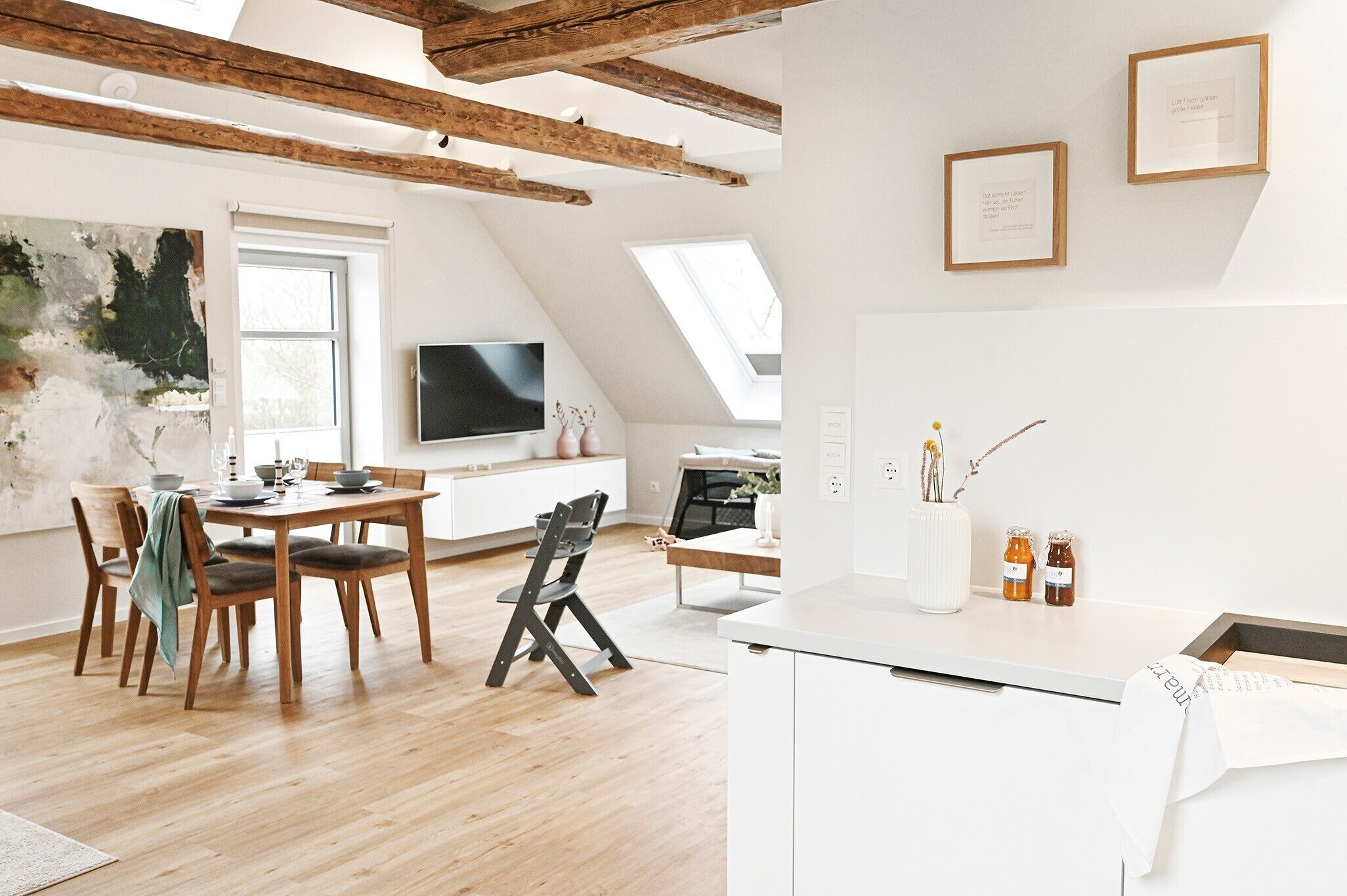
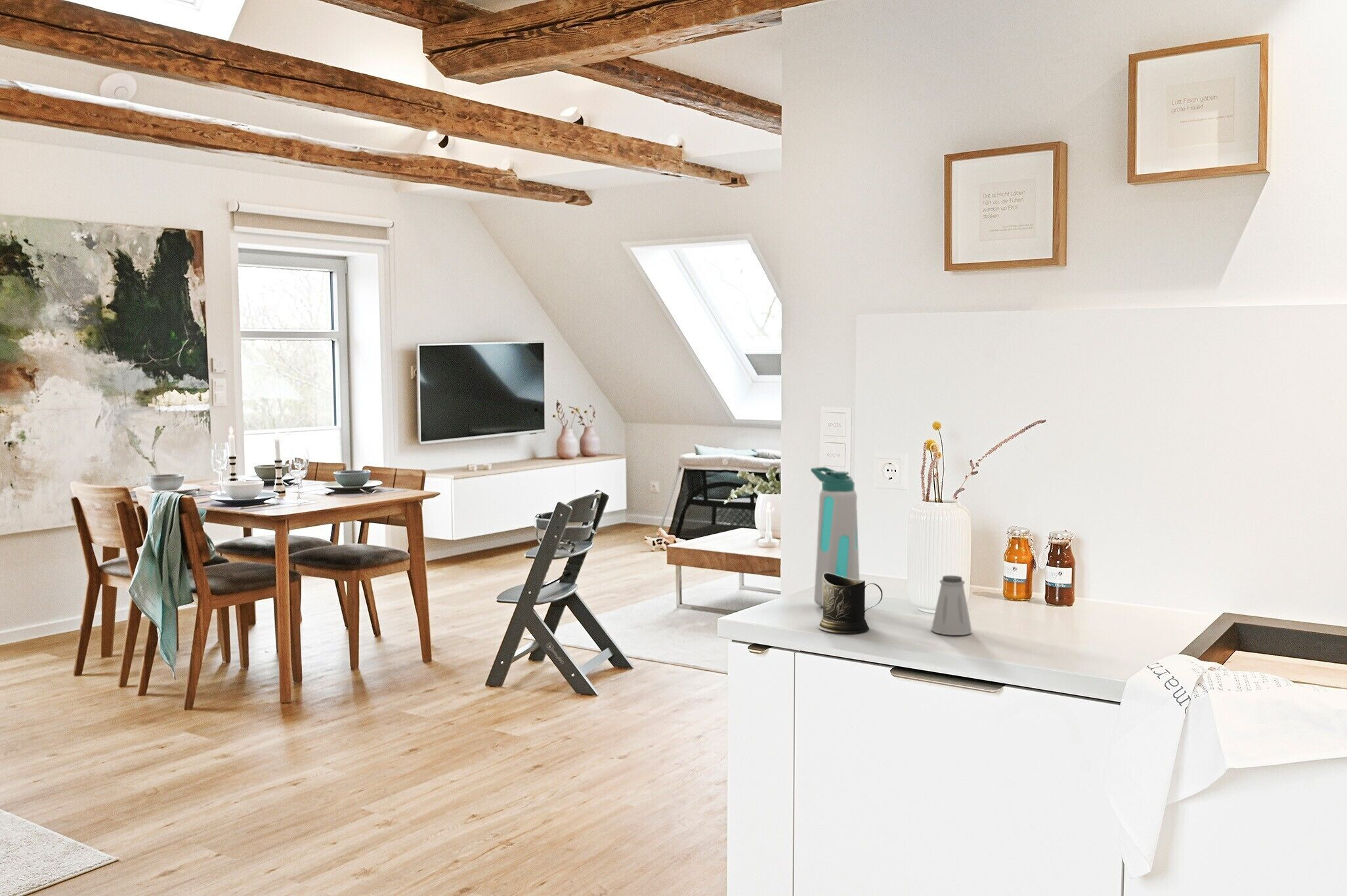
+ water bottle [810,466,861,607]
+ mug [818,573,883,634]
+ saltshaker [931,575,973,636]
